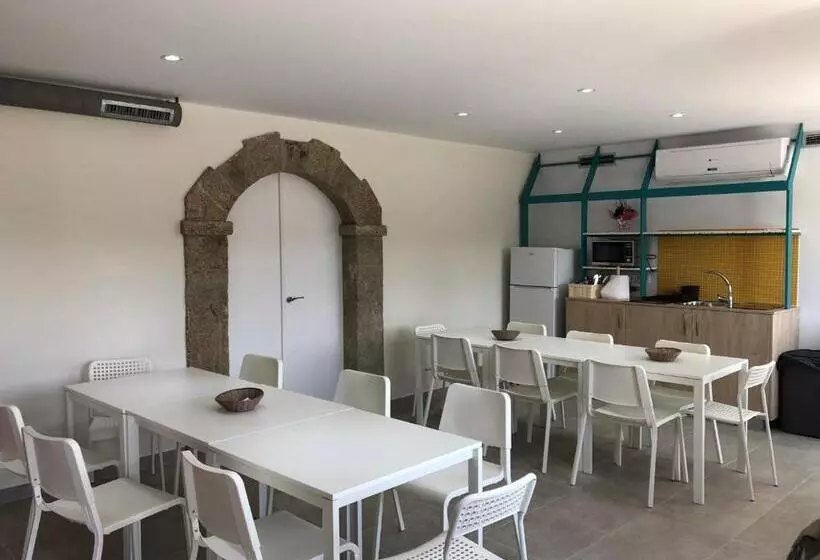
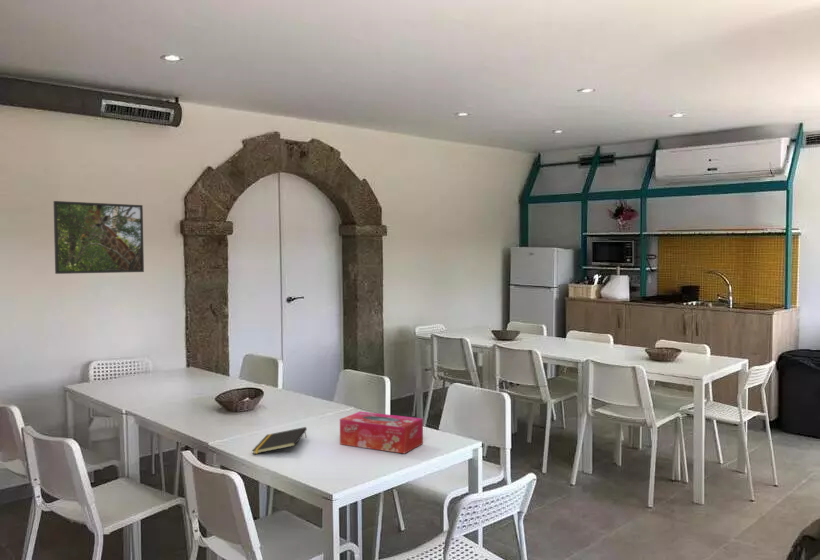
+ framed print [53,200,145,275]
+ notepad [251,426,308,455]
+ tissue box [339,410,424,455]
